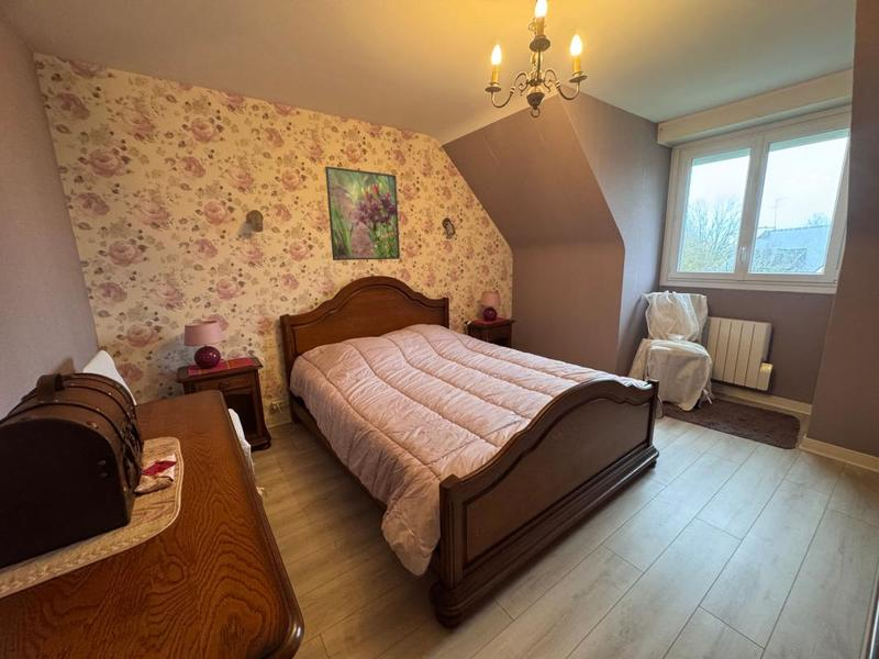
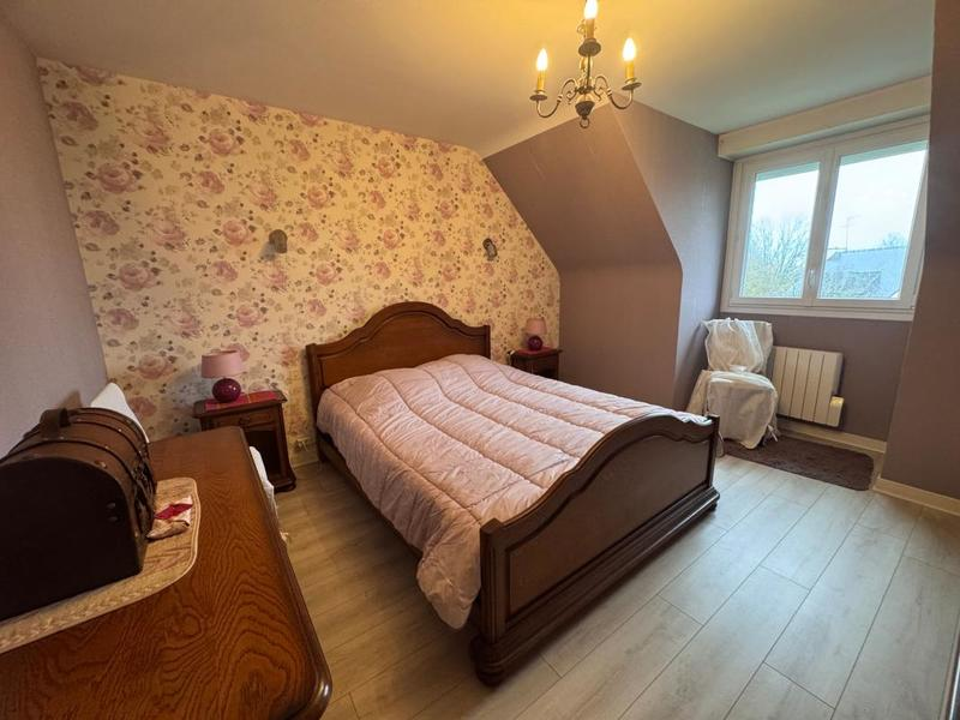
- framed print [324,166,401,261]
